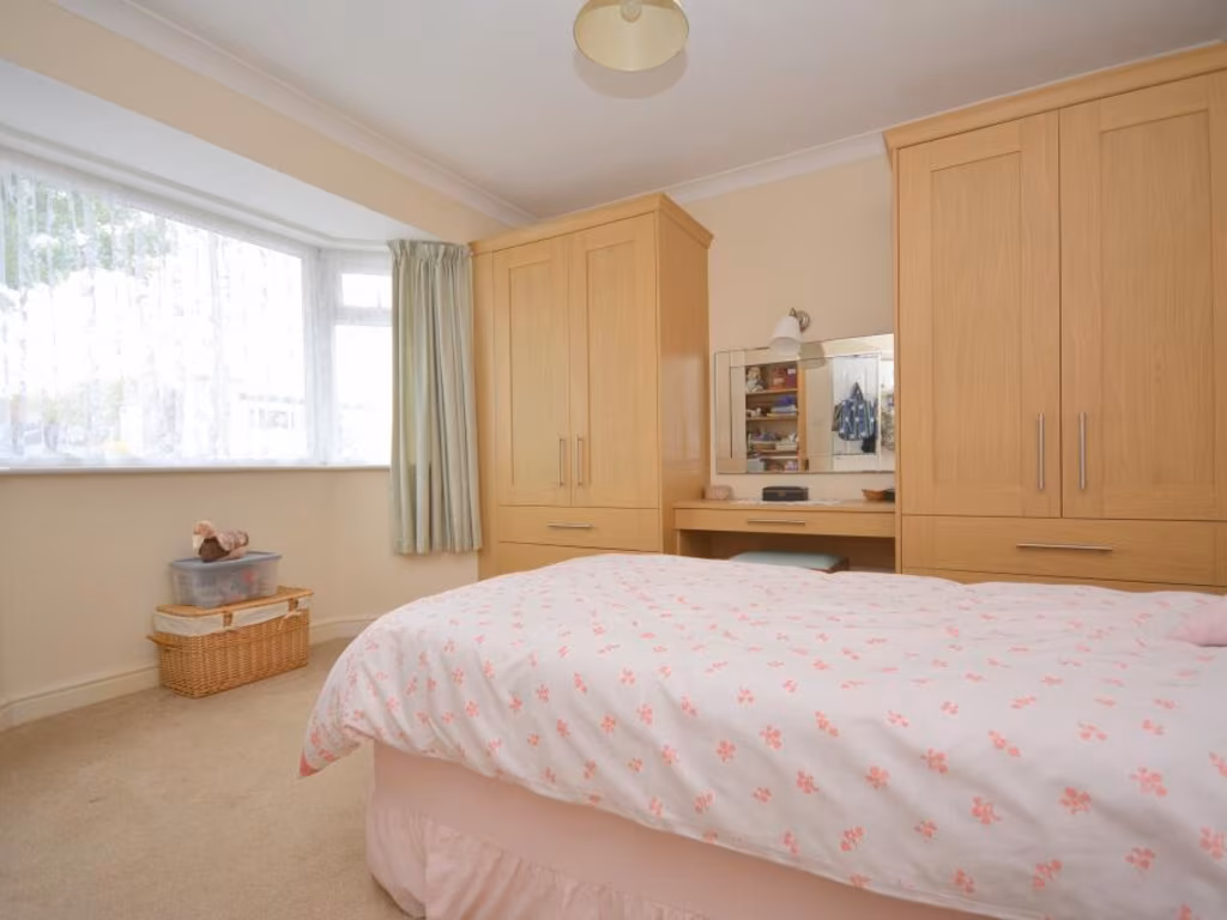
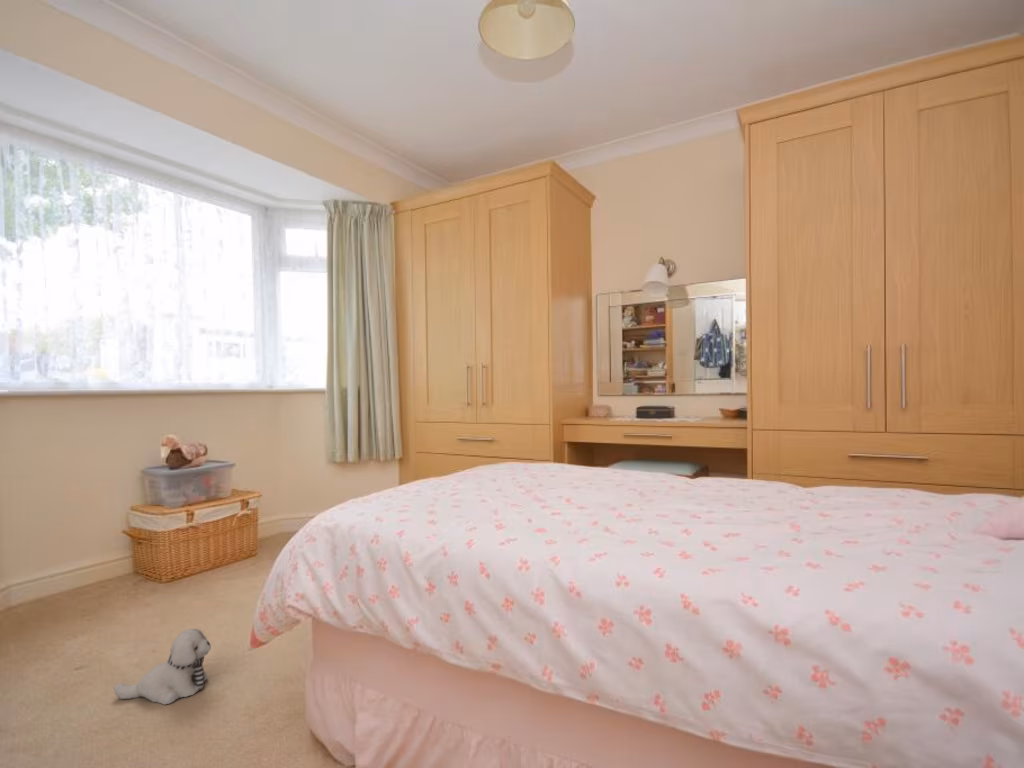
+ plush toy [113,628,212,706]
